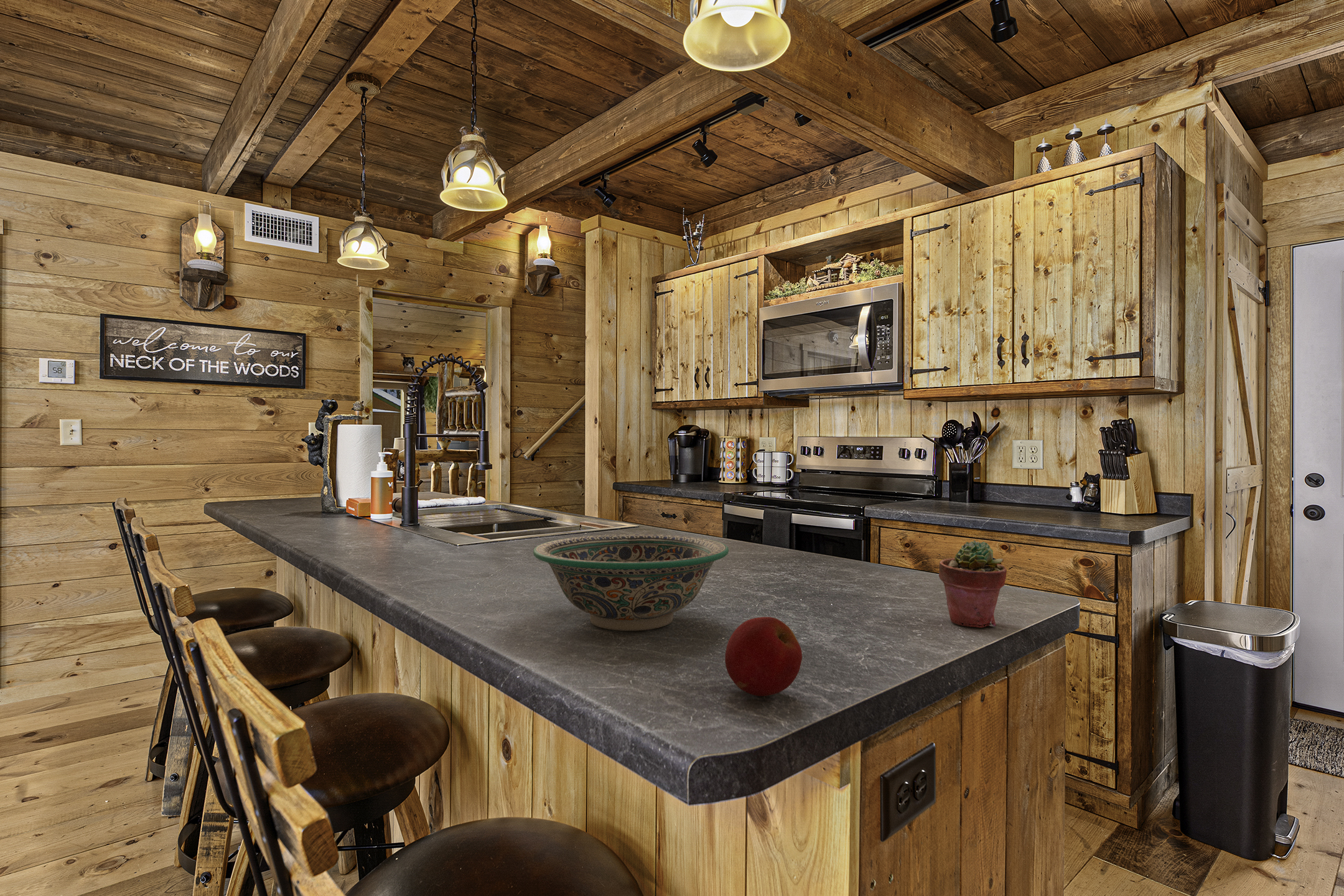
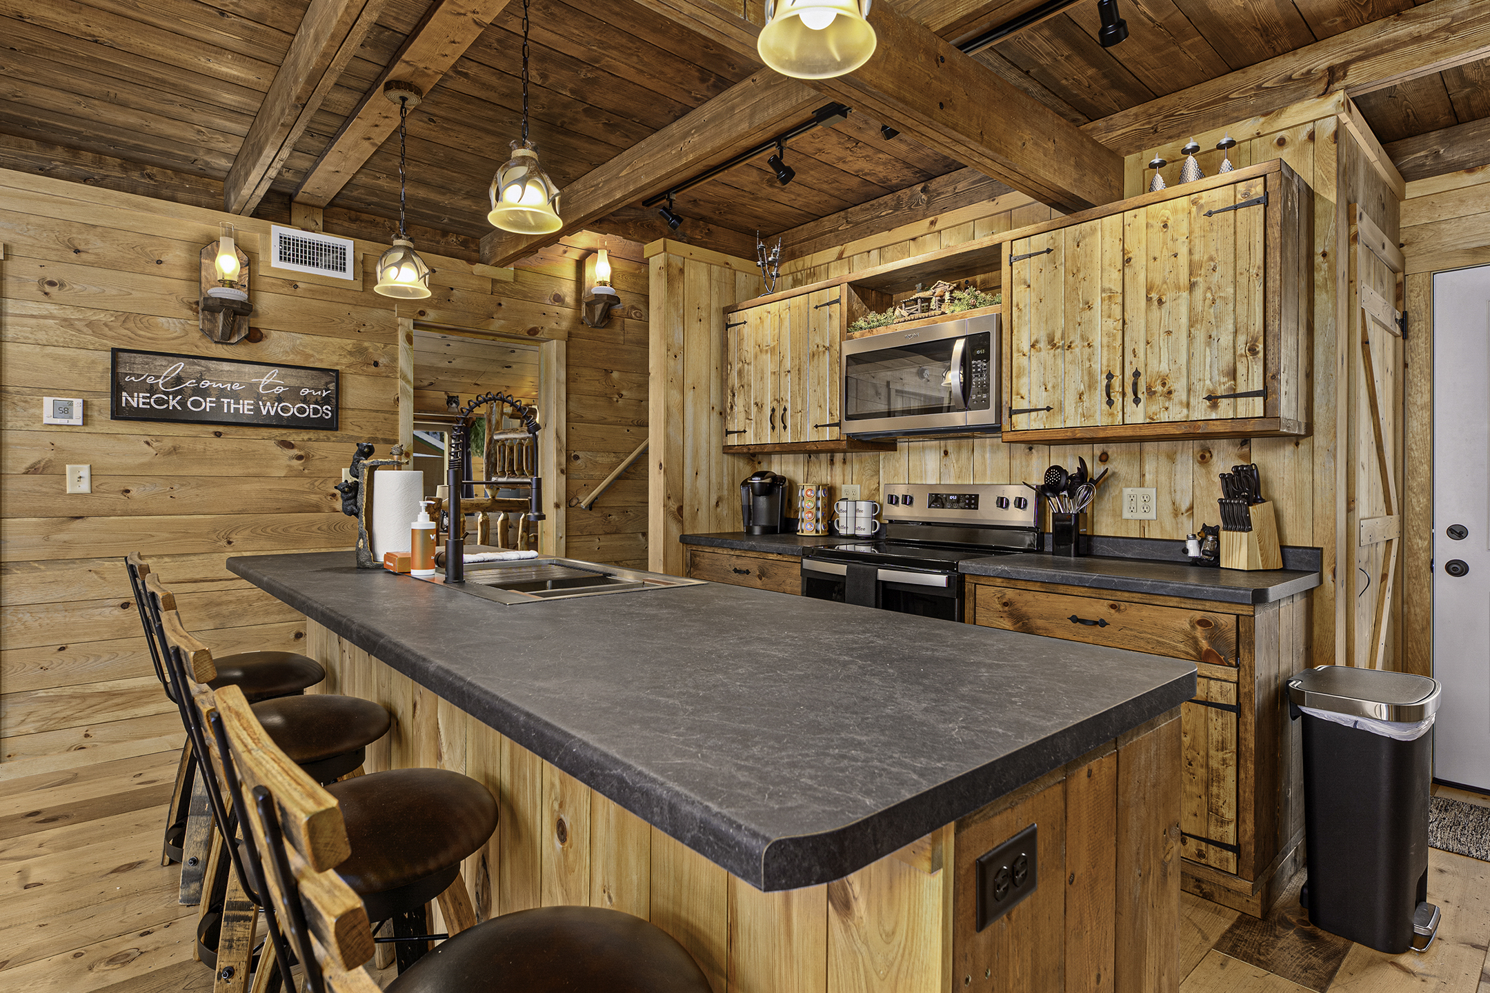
- decorative bowl [533,533,729,632]
- apple [724,617,803,697]
- potted succulent [938,539,1007,628]
